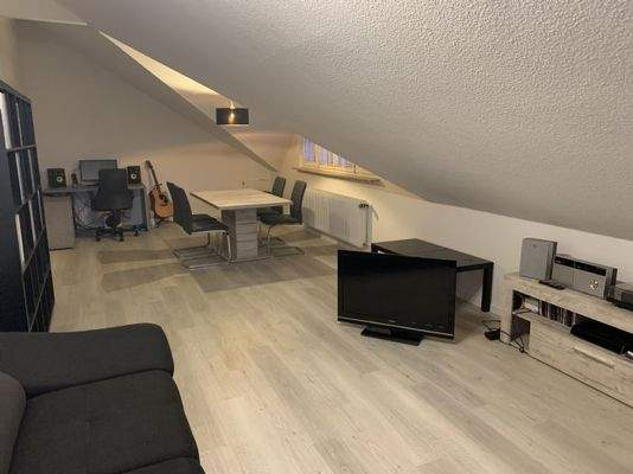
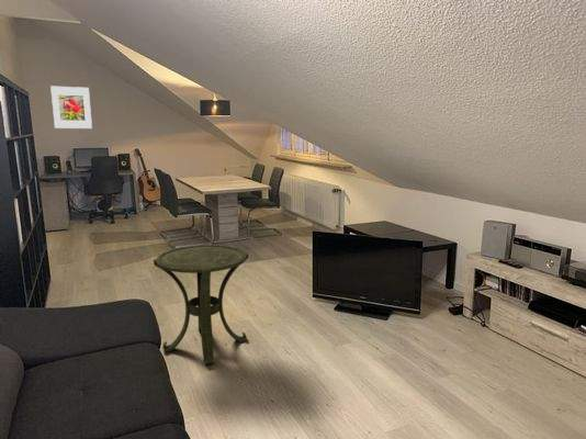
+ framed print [49,86,93,130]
+ side table [153,244,249,365]
